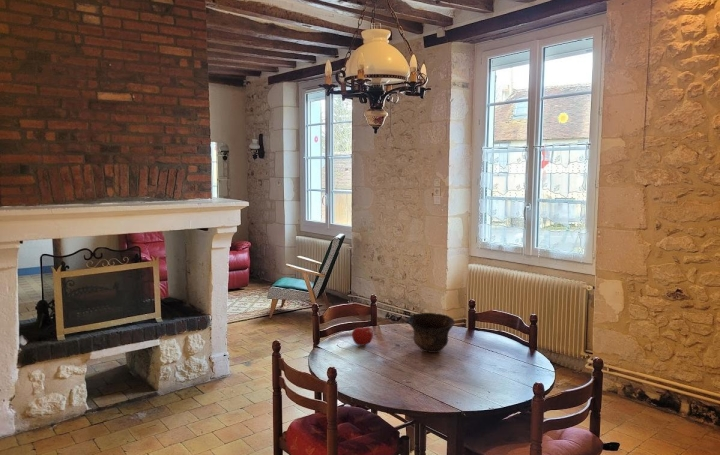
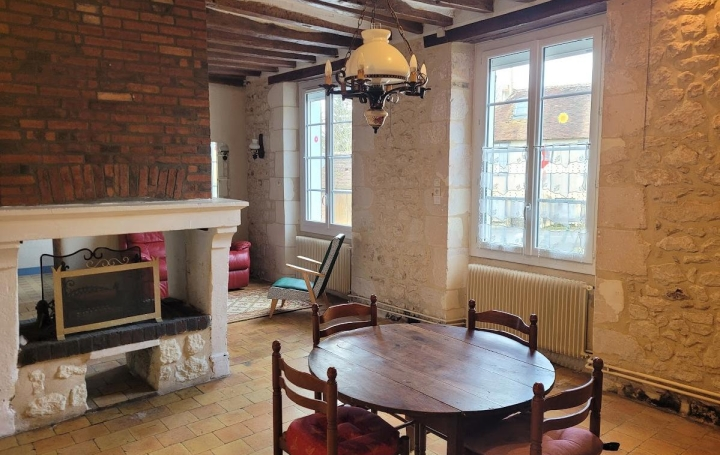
- bowl [407,312,456,354]
- fruit [351,323,374,347]
